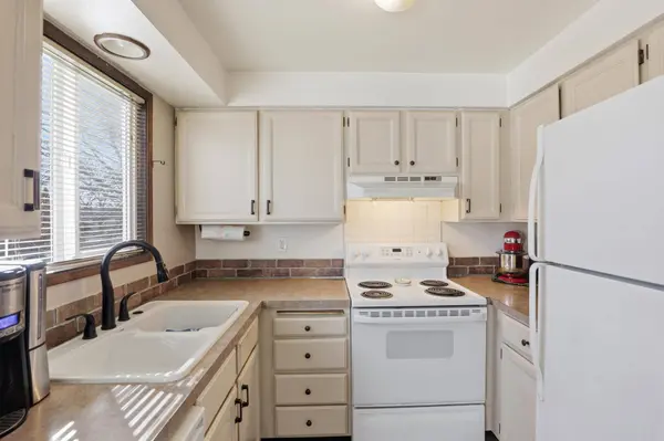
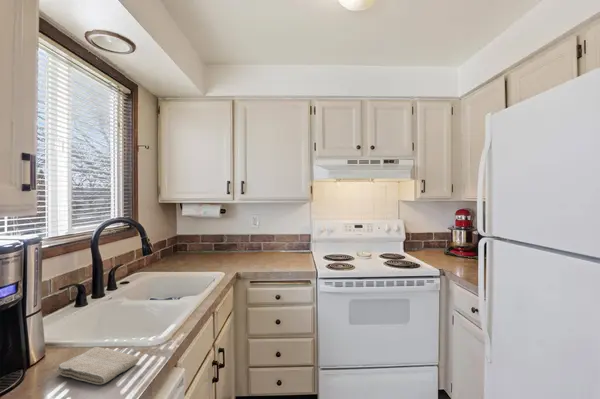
+ washcloth [56,346,140,385]
